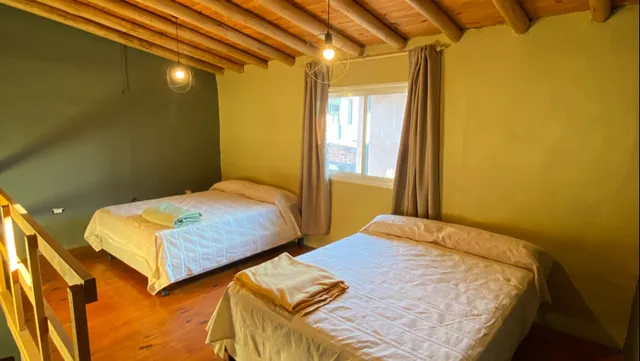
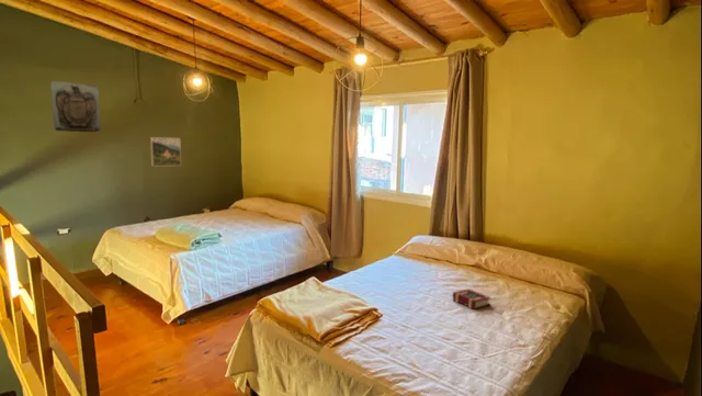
+ wall sculpture [49,80,102,133]
+ book [452,287,492,310]
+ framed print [149,136,182,167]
